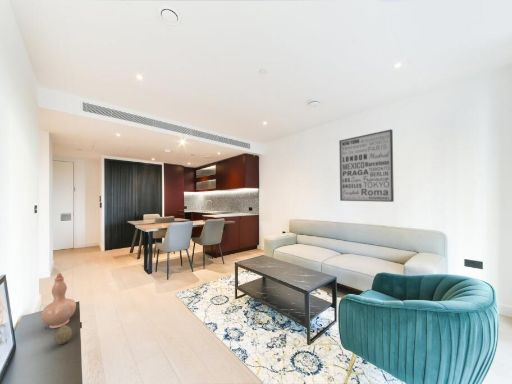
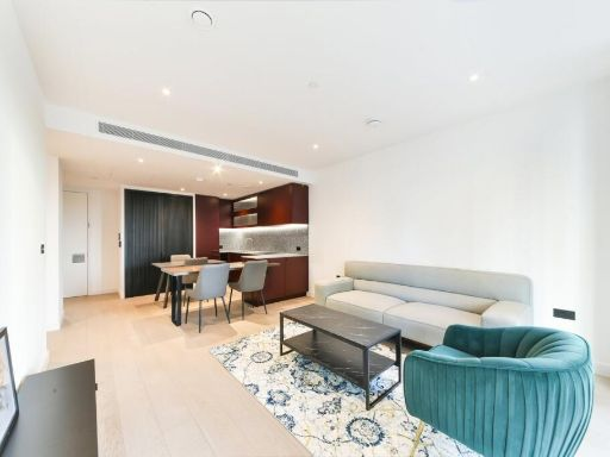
- wall art [338,128,395,203]
- vase [40,272,77,329]
- decorative egg [53,324,73,345]
